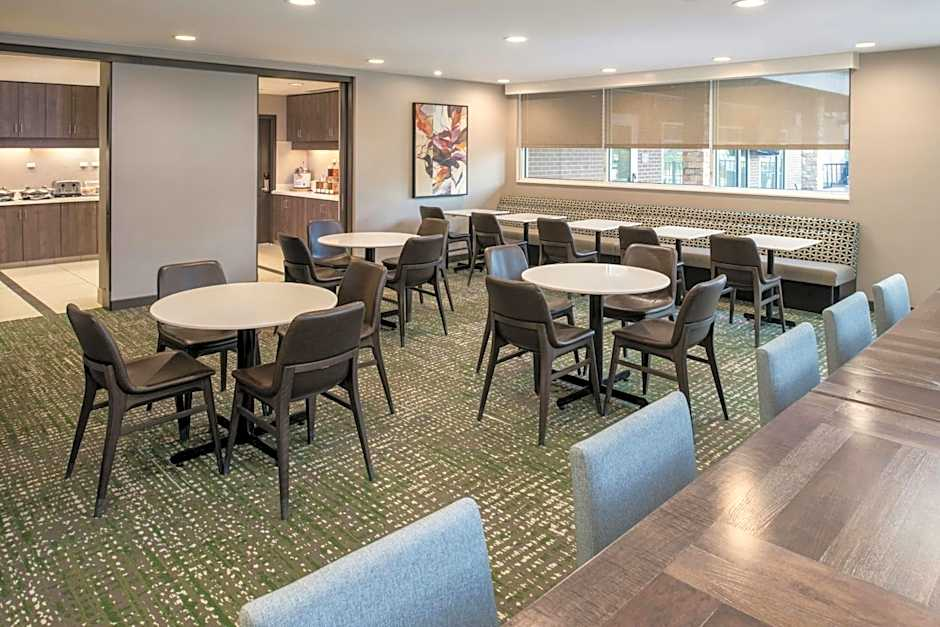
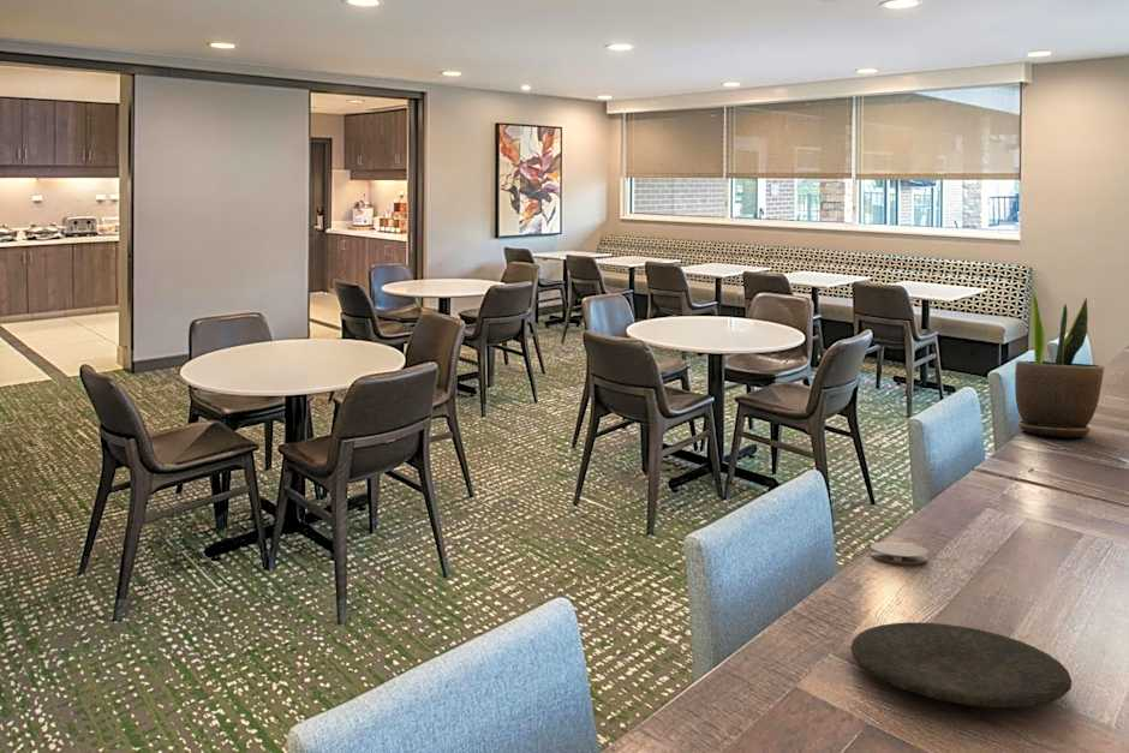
+ coaster [870,540,930,564]
+ plate [849,621,1074,709]
+ potted plant [1014,287,1105,438]
